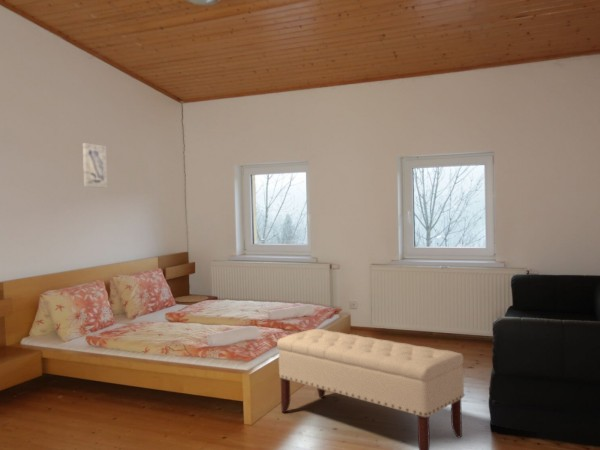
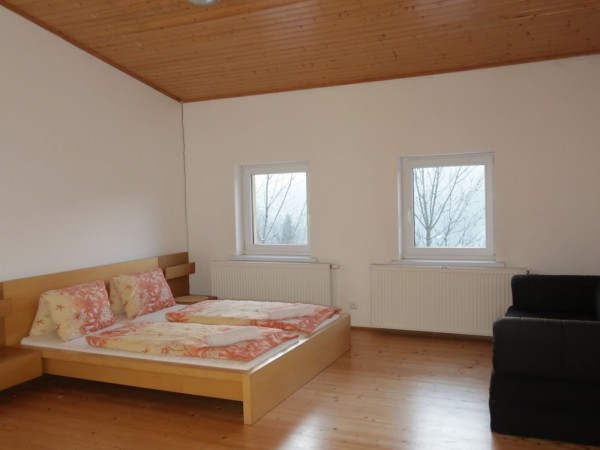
- wall art [82,142,108,189]
- bench [276,328,465,450]
